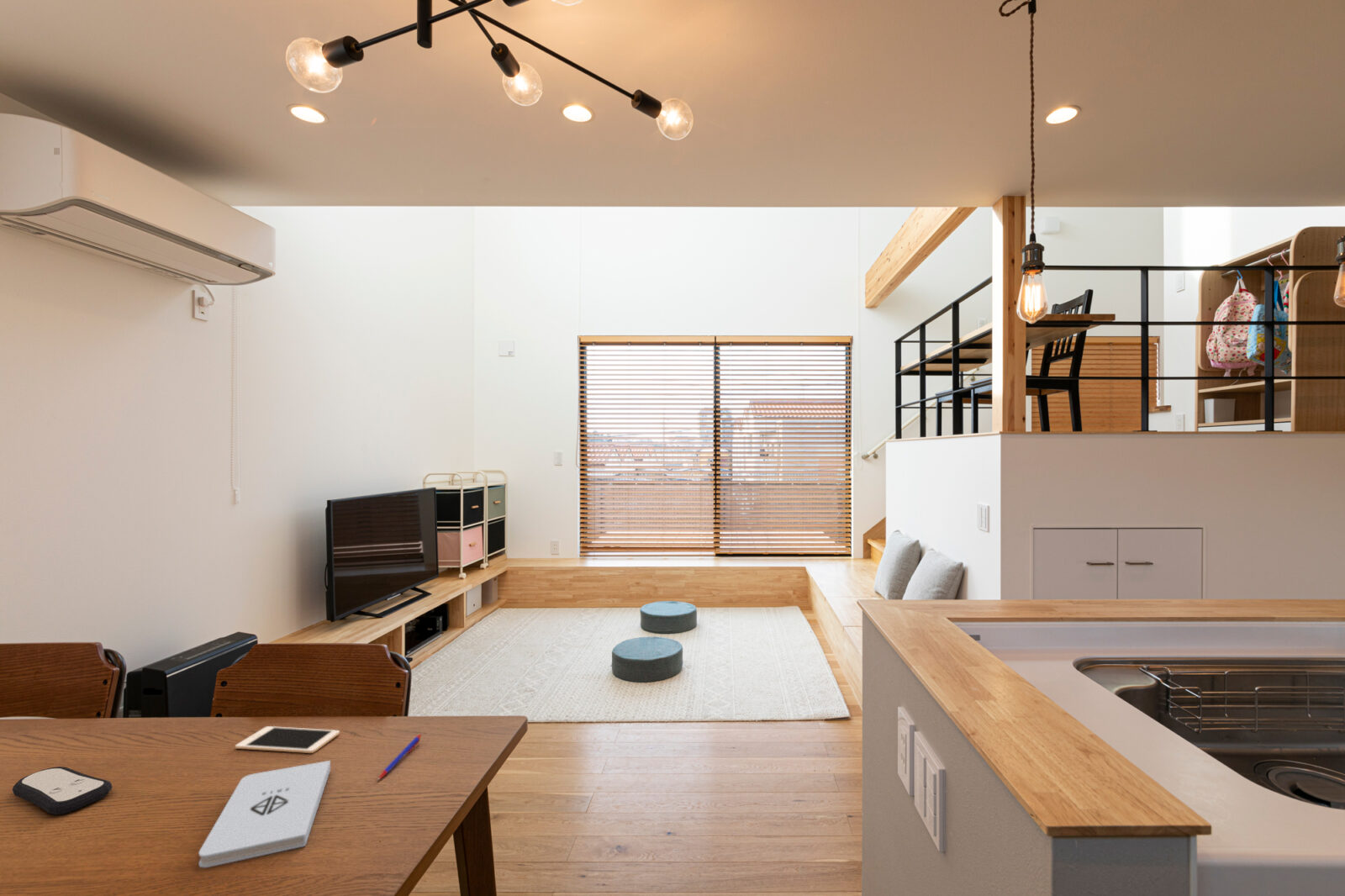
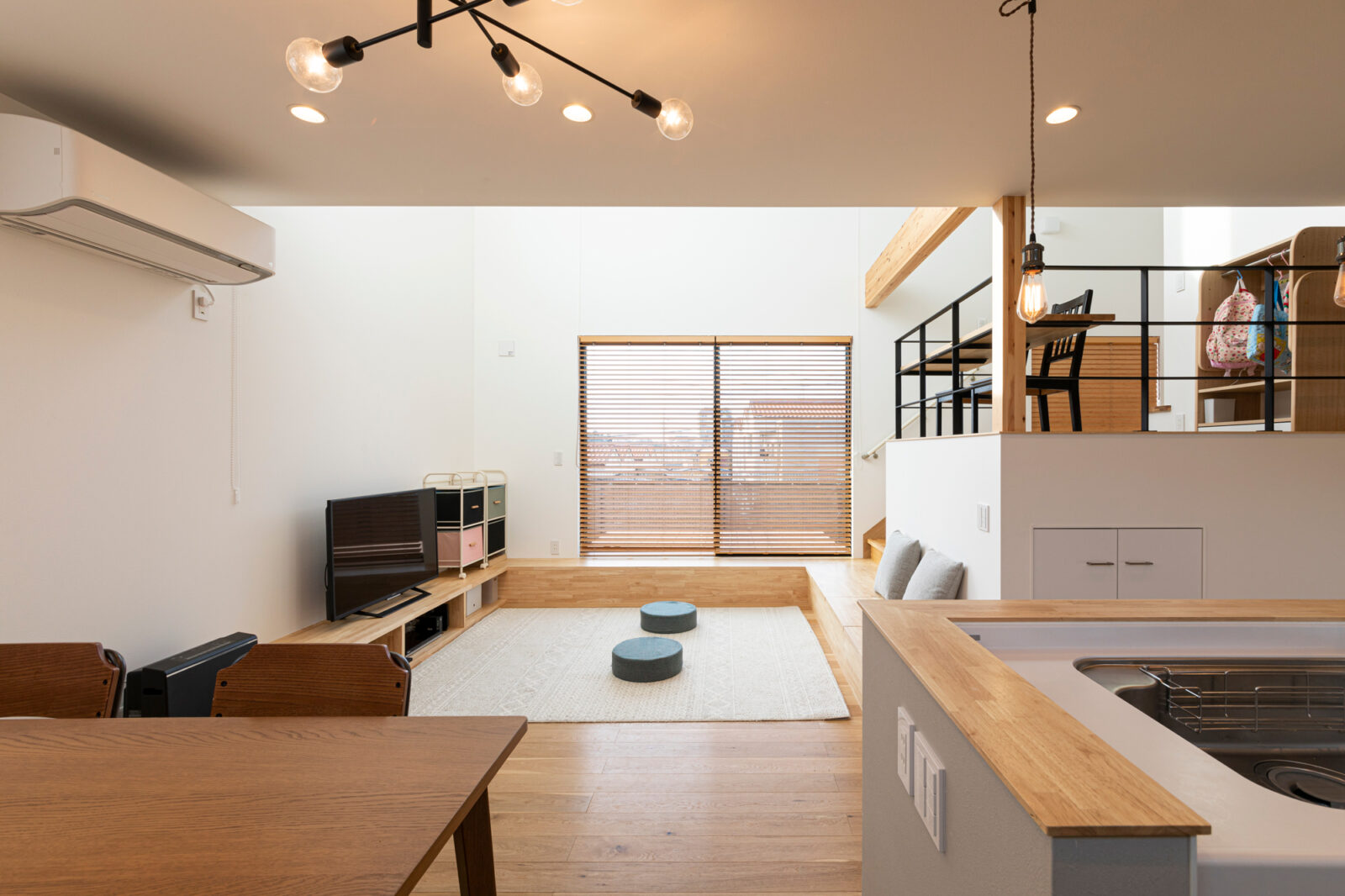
- pen [377,734,422,781]
- remote control [12,766,113,815]
- cell phone [235,725,340,754]
- notepad [198,760,331,868]
